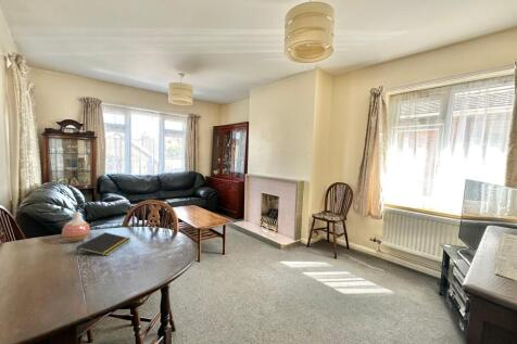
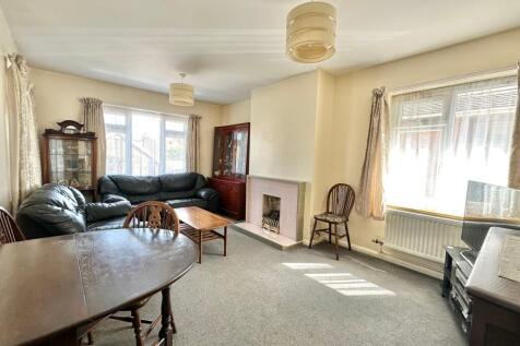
- notepad [75,231,131,257]
- vase [61,211,91,243]
